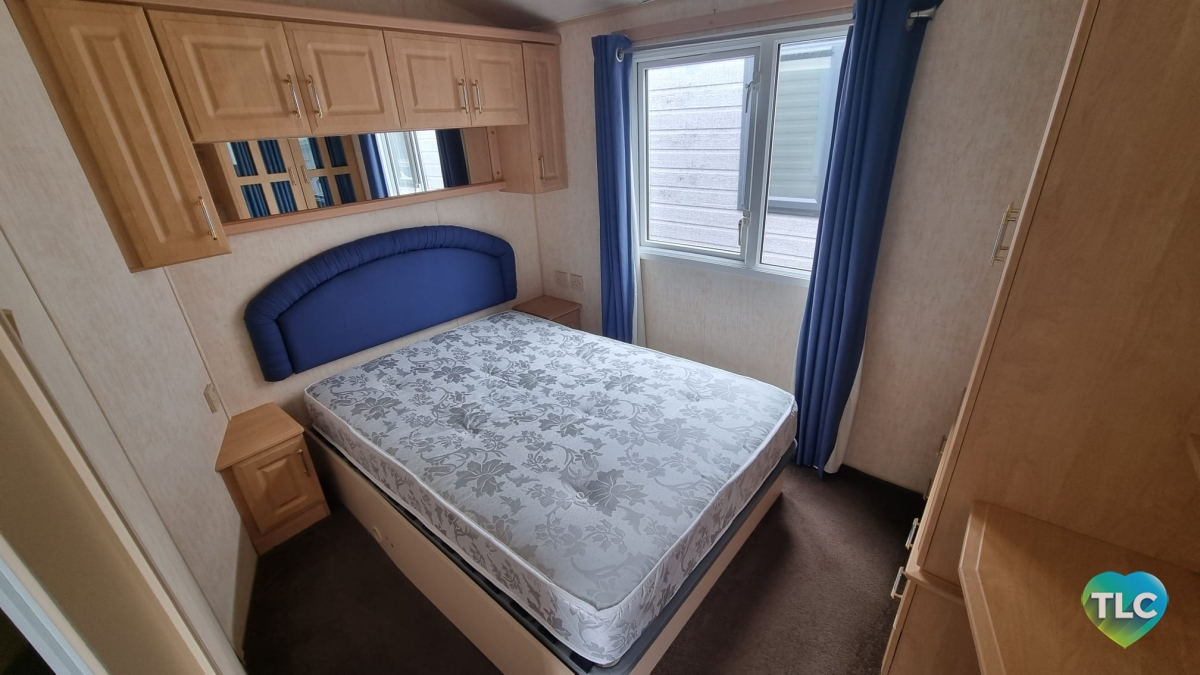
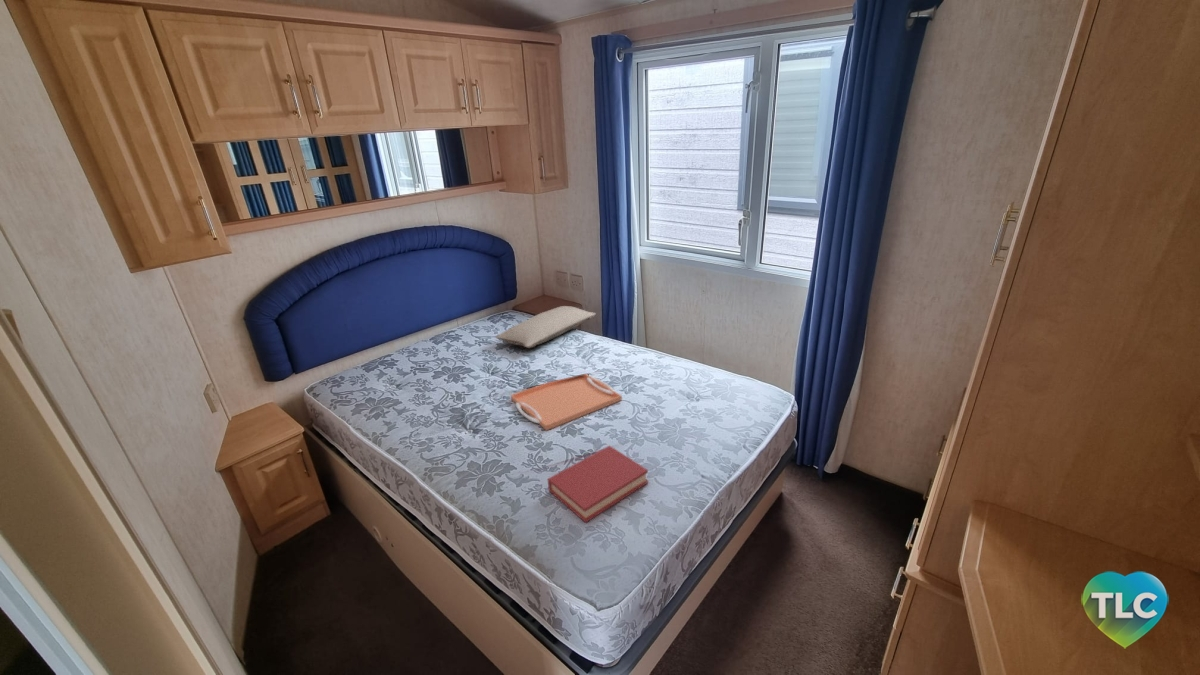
+ pillow [495,305,597,349]
+ hardback book [547,445,649,524]
+ serving tray [510,373,623,431]
